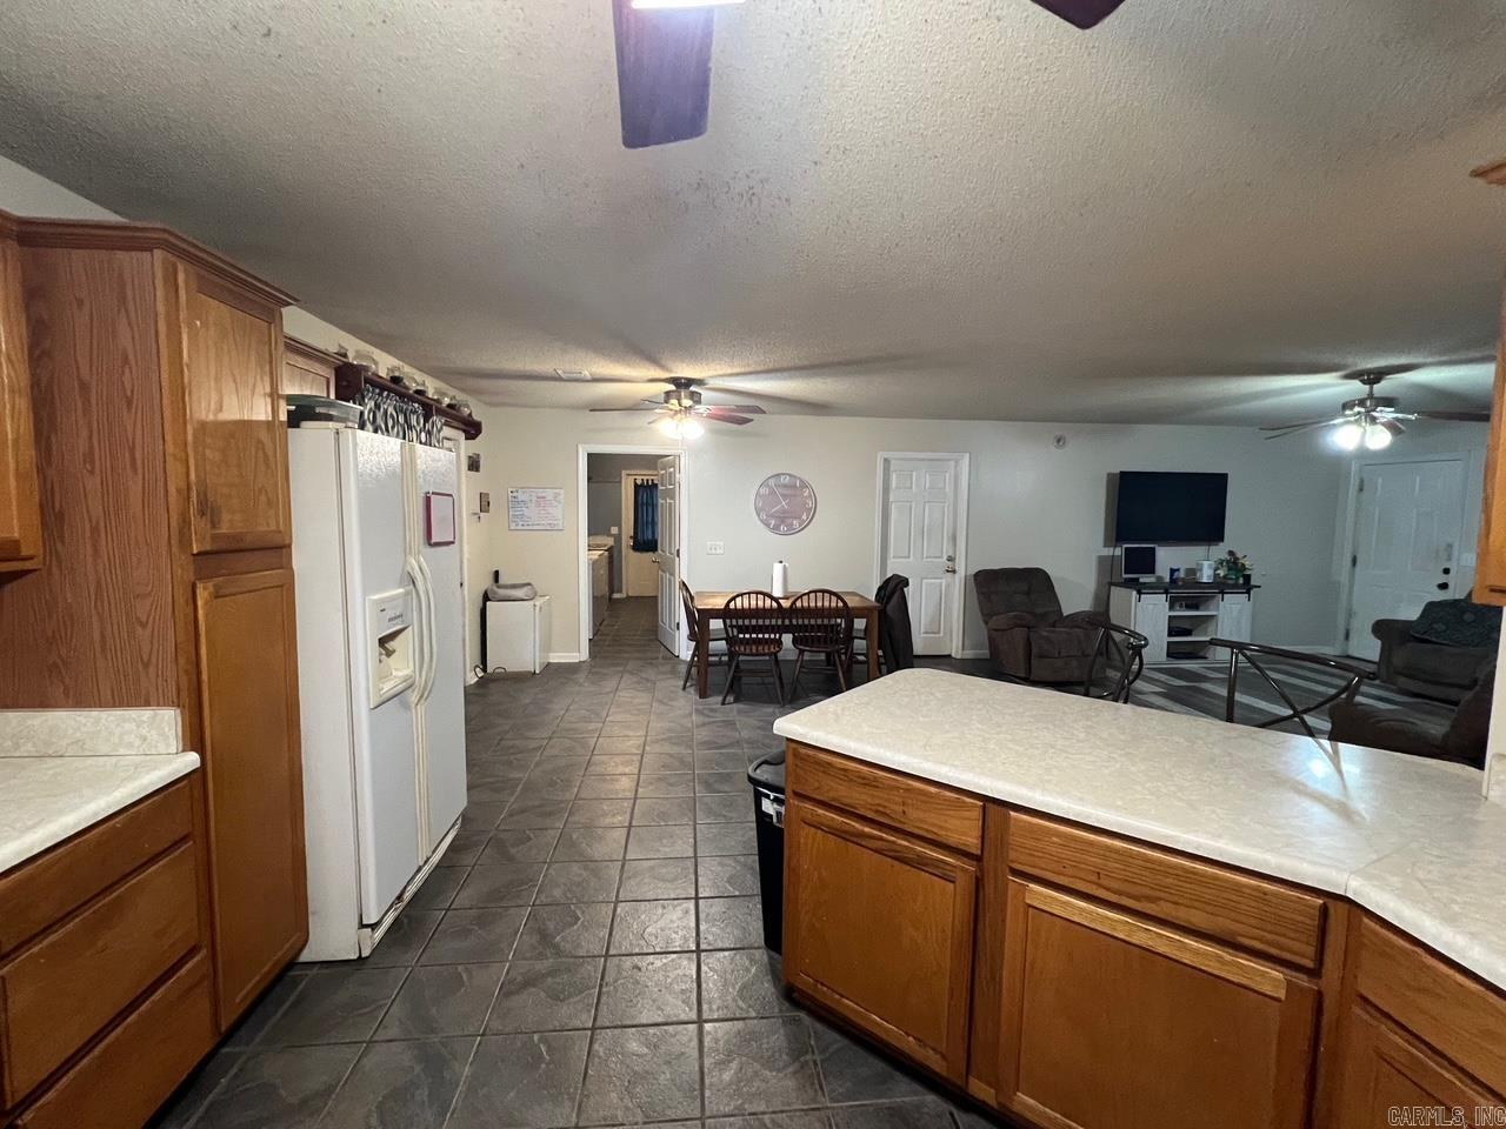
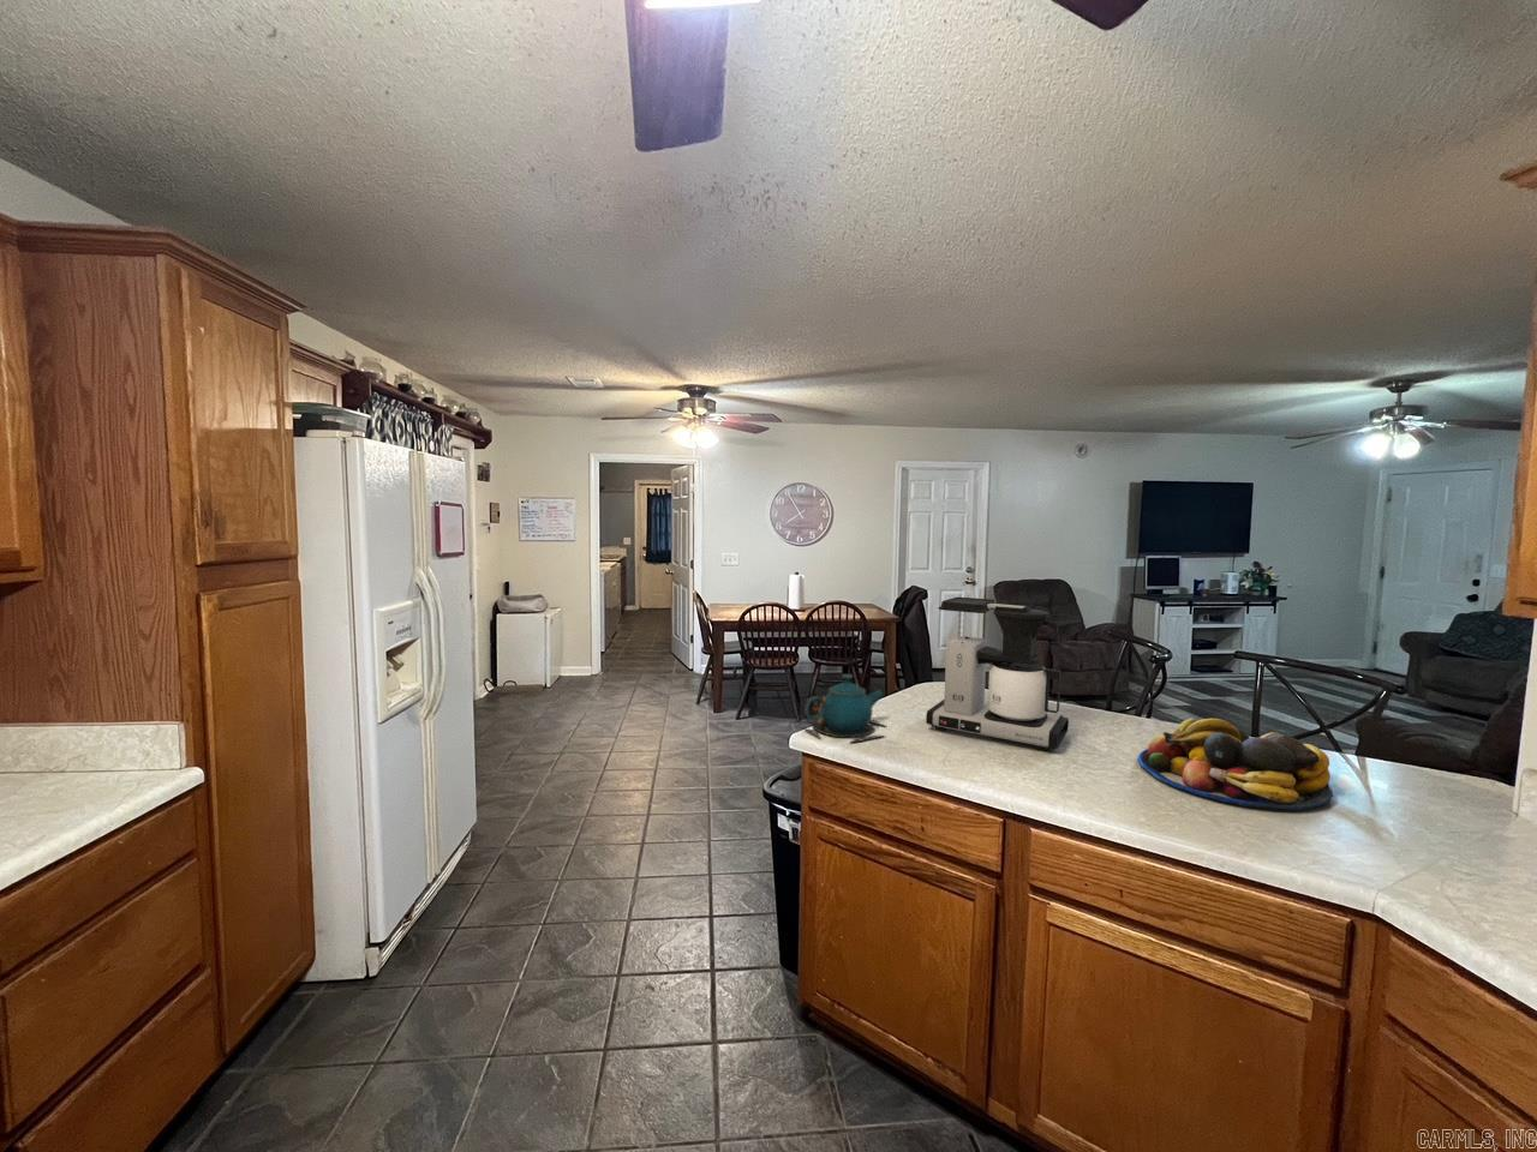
+ teapot [799,673,886,744]
+ fruit bowl [1138,718,1334,811]
+ coffee maker [925,597,1070,753]
